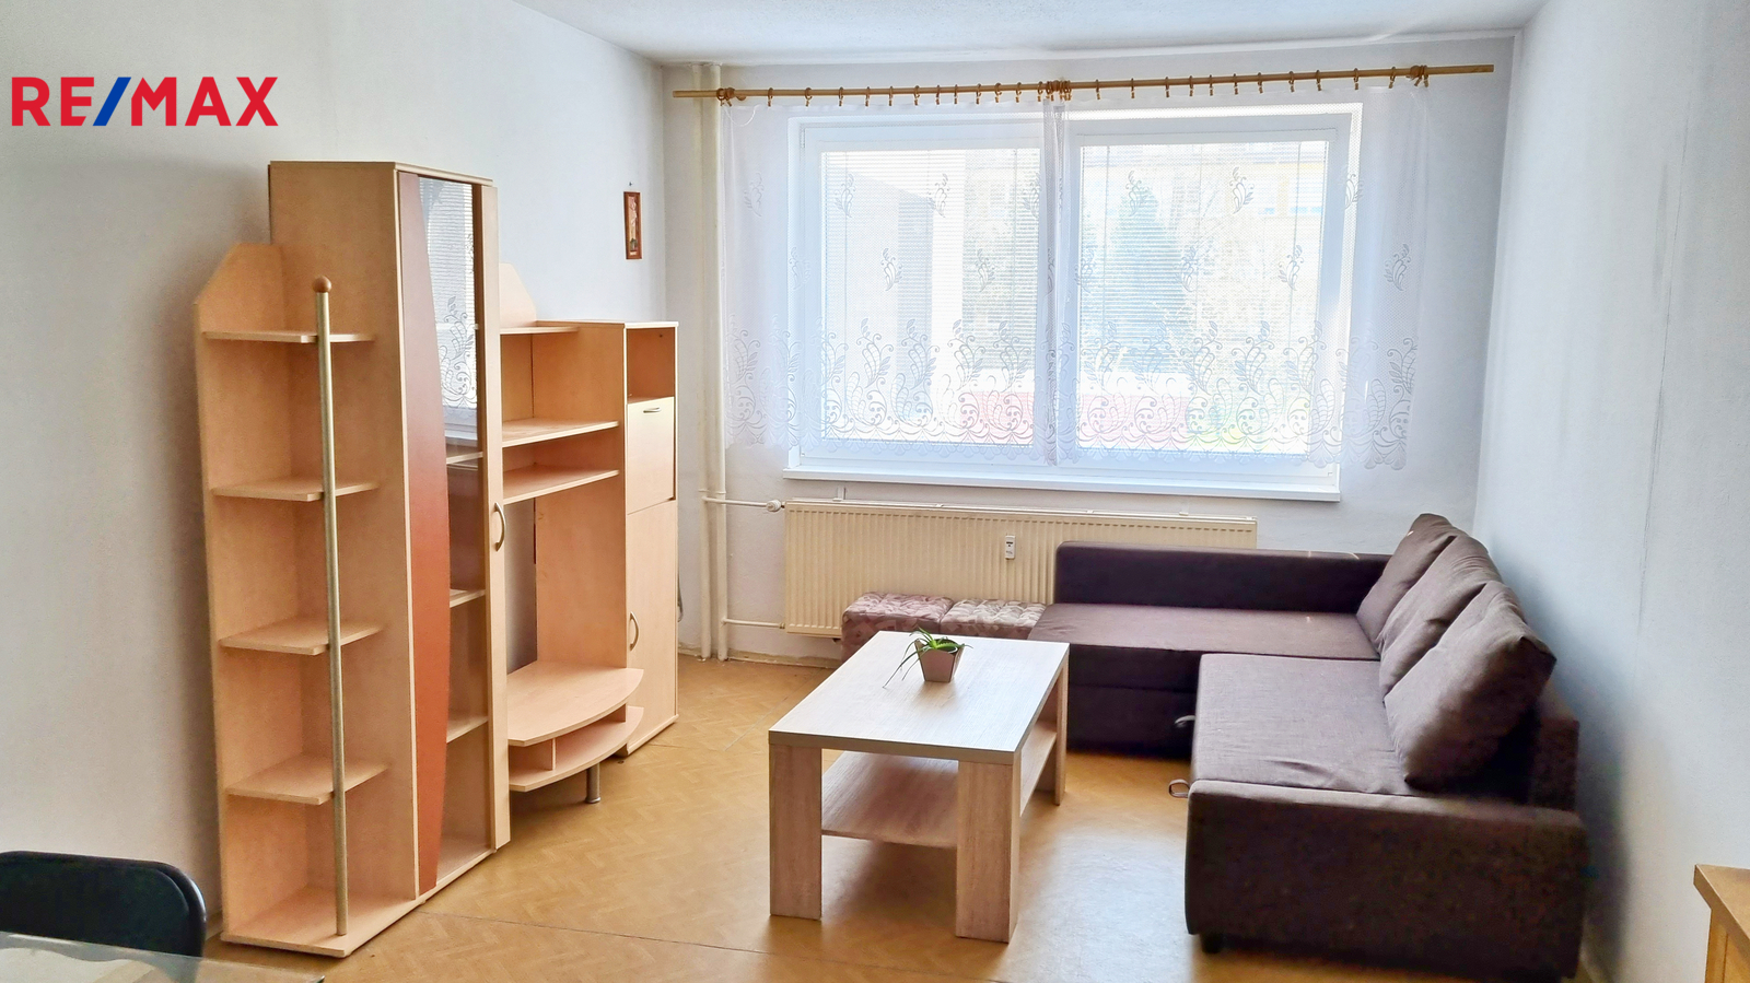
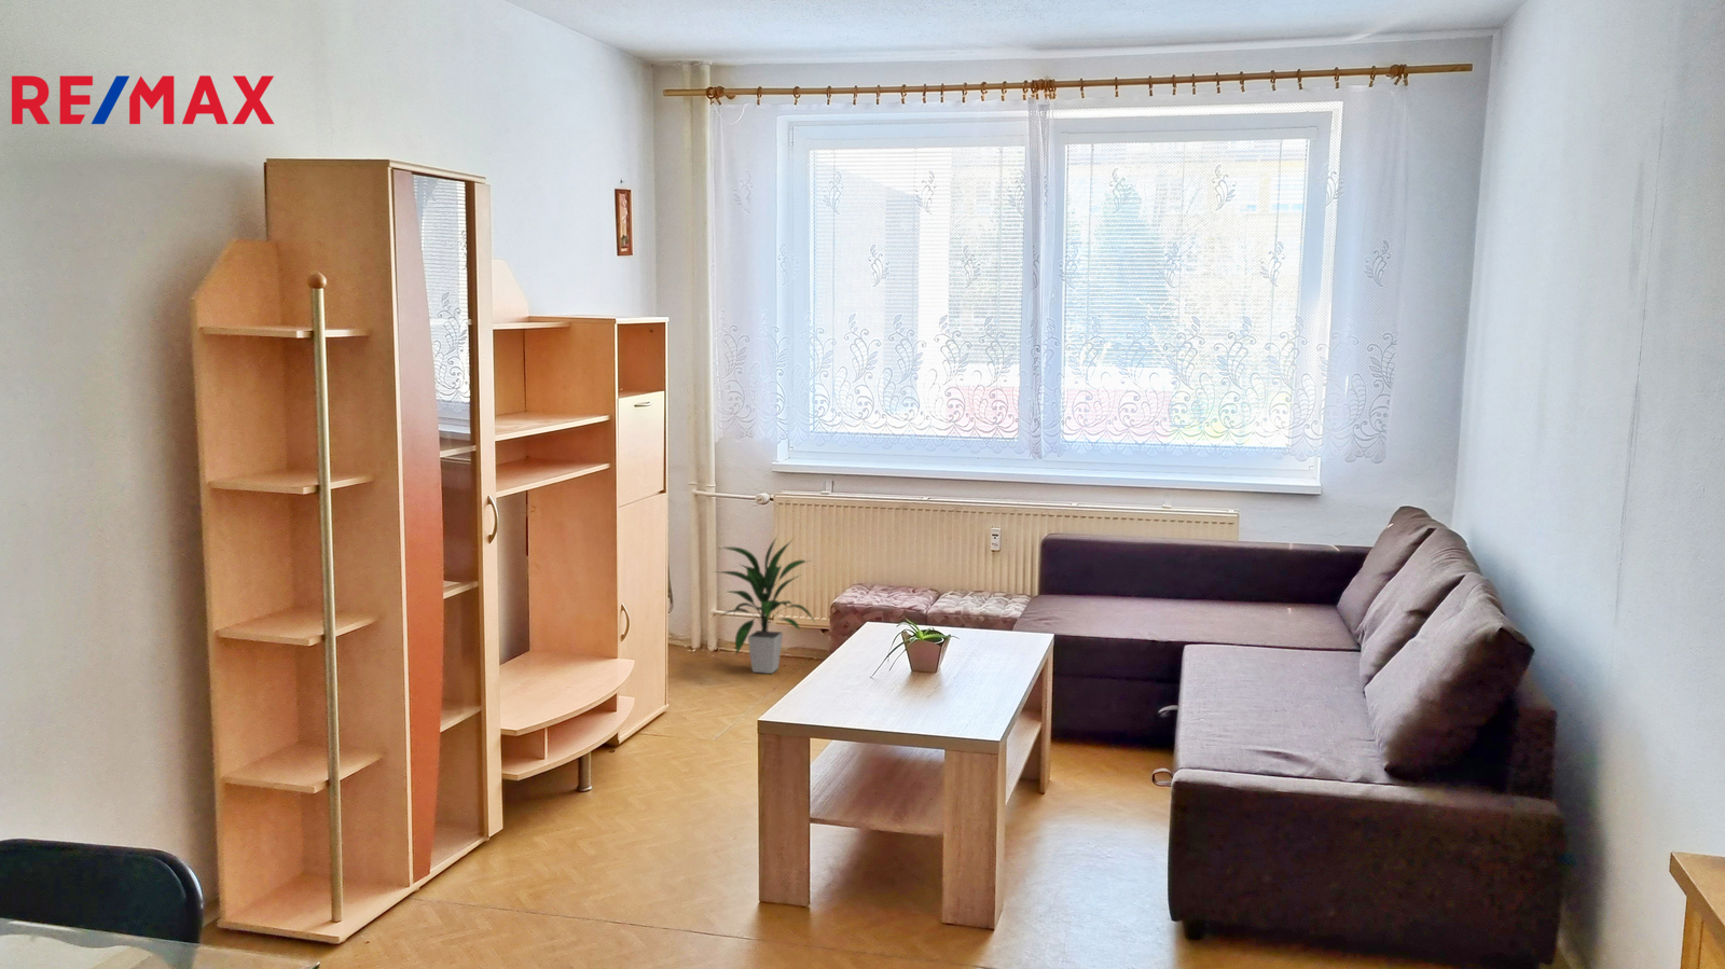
+ indoor plant [712,534,819,675]
